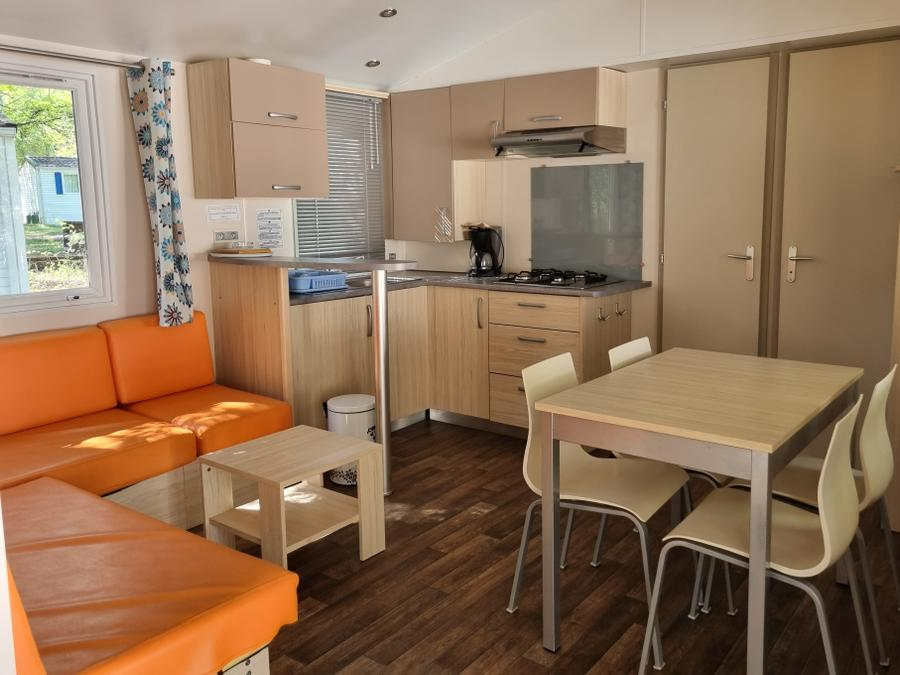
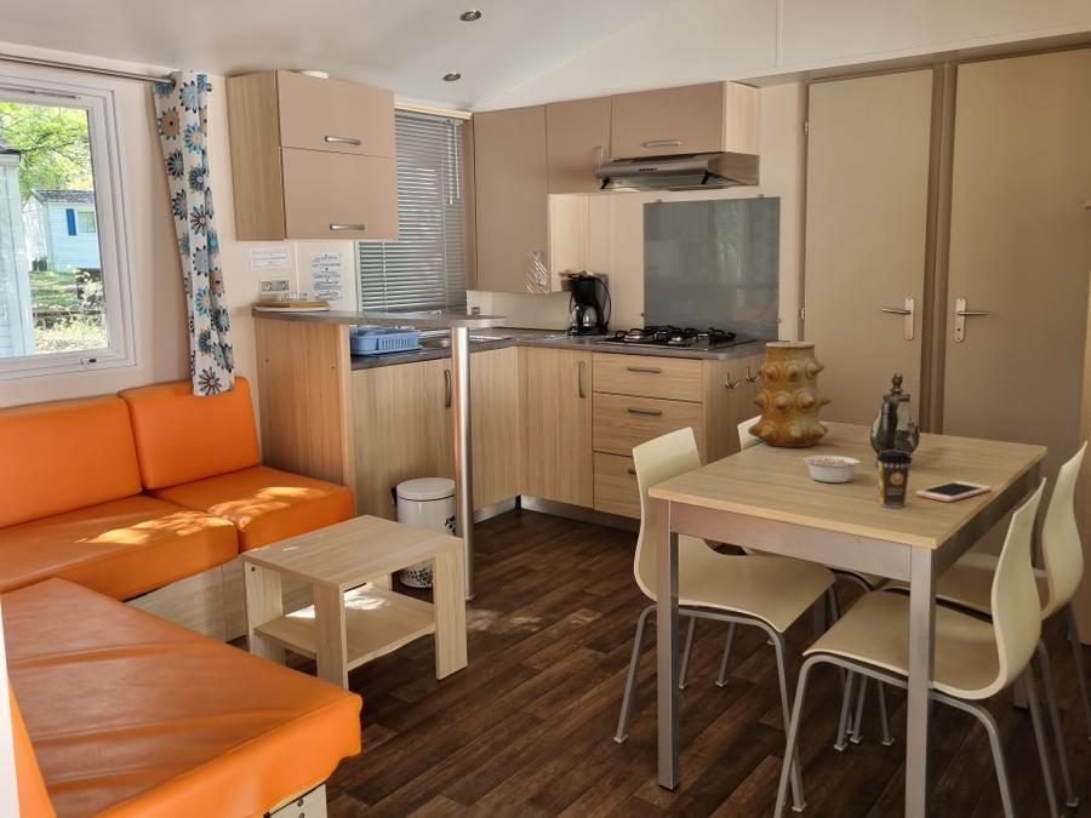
+ vase [747,341,833,448]
+ teapot [869,372,921,468]
+ legume [802,454,862,484]
+ coffee cup [875,450,914,509]
+ cell phone [914,480,993,503]
